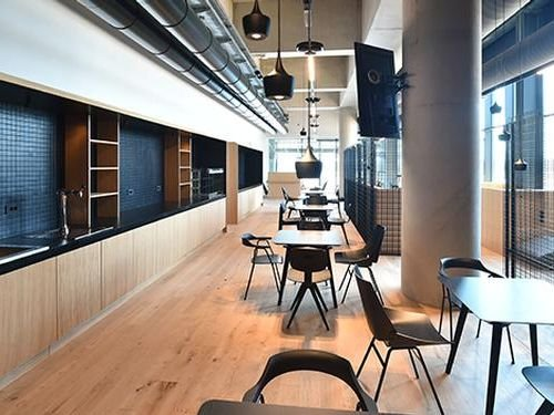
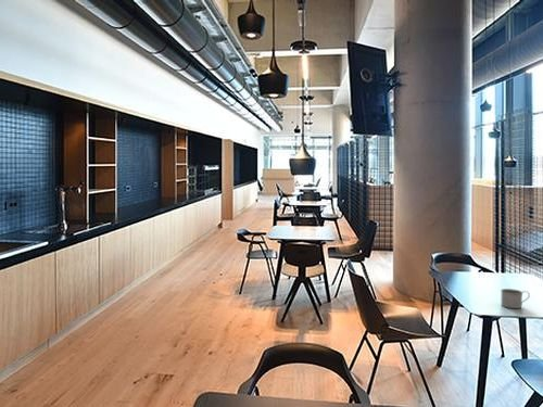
+ mug [500,288,531,309]
